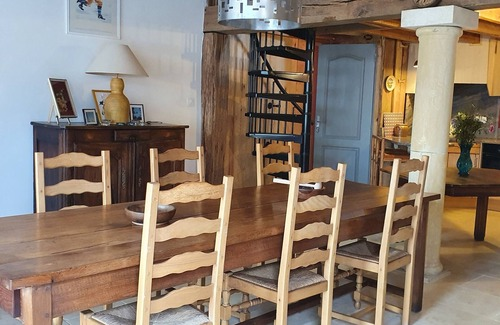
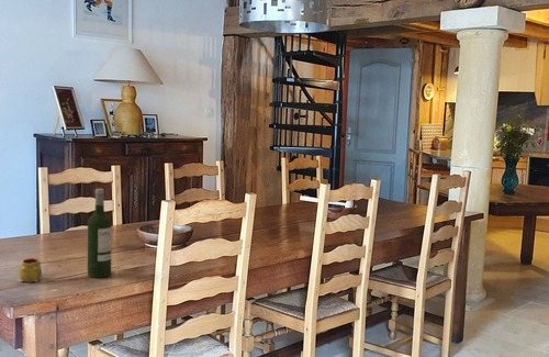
+ mug [19,257,43,283]
+ wine bottle [87,188,112,279]
